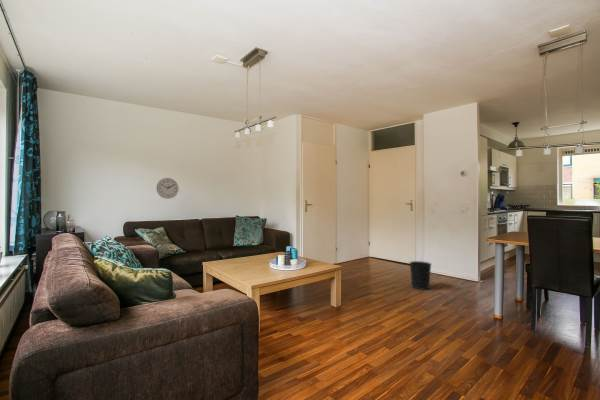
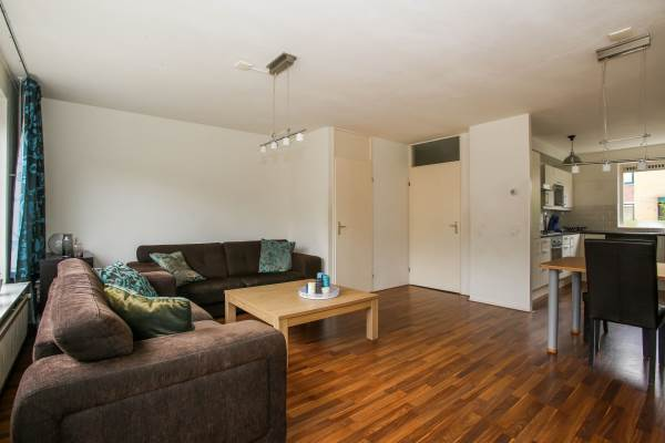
- wastebasket [408,260,433,291]
- wall clock [156,177,180,200]
